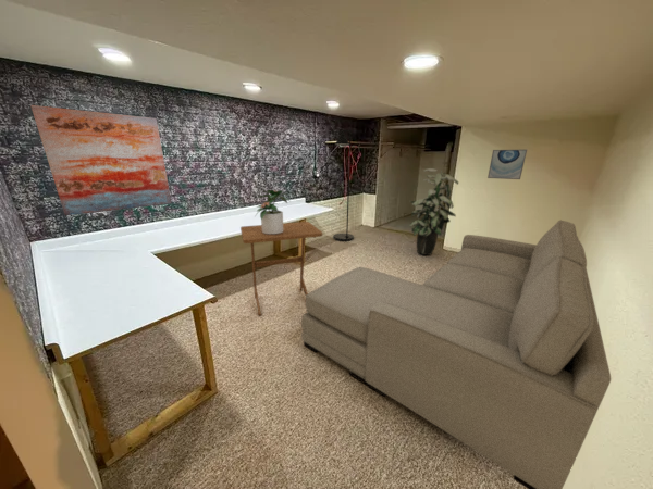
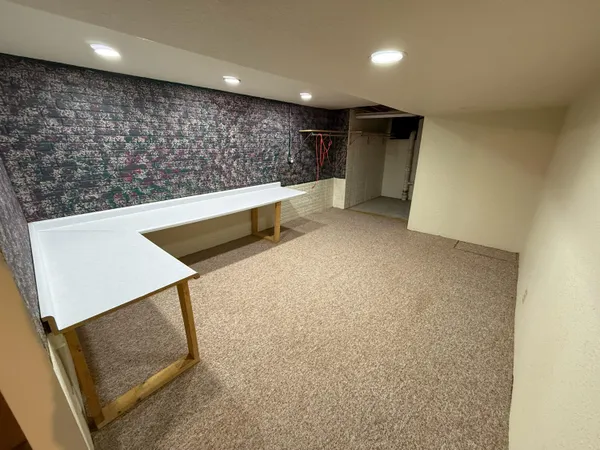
- wall art [486,149,528,180]
- potted plant [255,189,292,235]
- sofa [300,218,612,489]
- indoor plant [408,167,459,256]
- floor lamp [332,129,355,241]
- side table [239,221,323,316]
- wall art [30,104,173,216]
